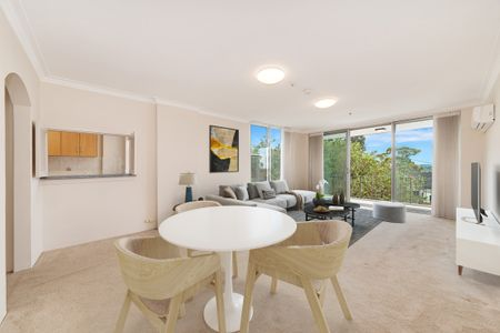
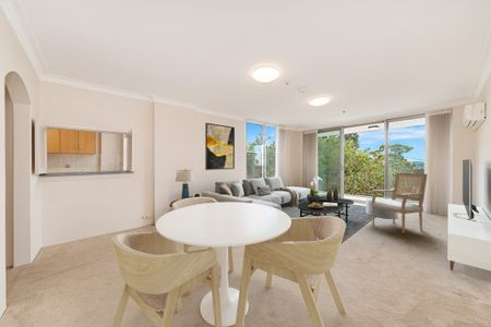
+ chair [371,171,429,234]
